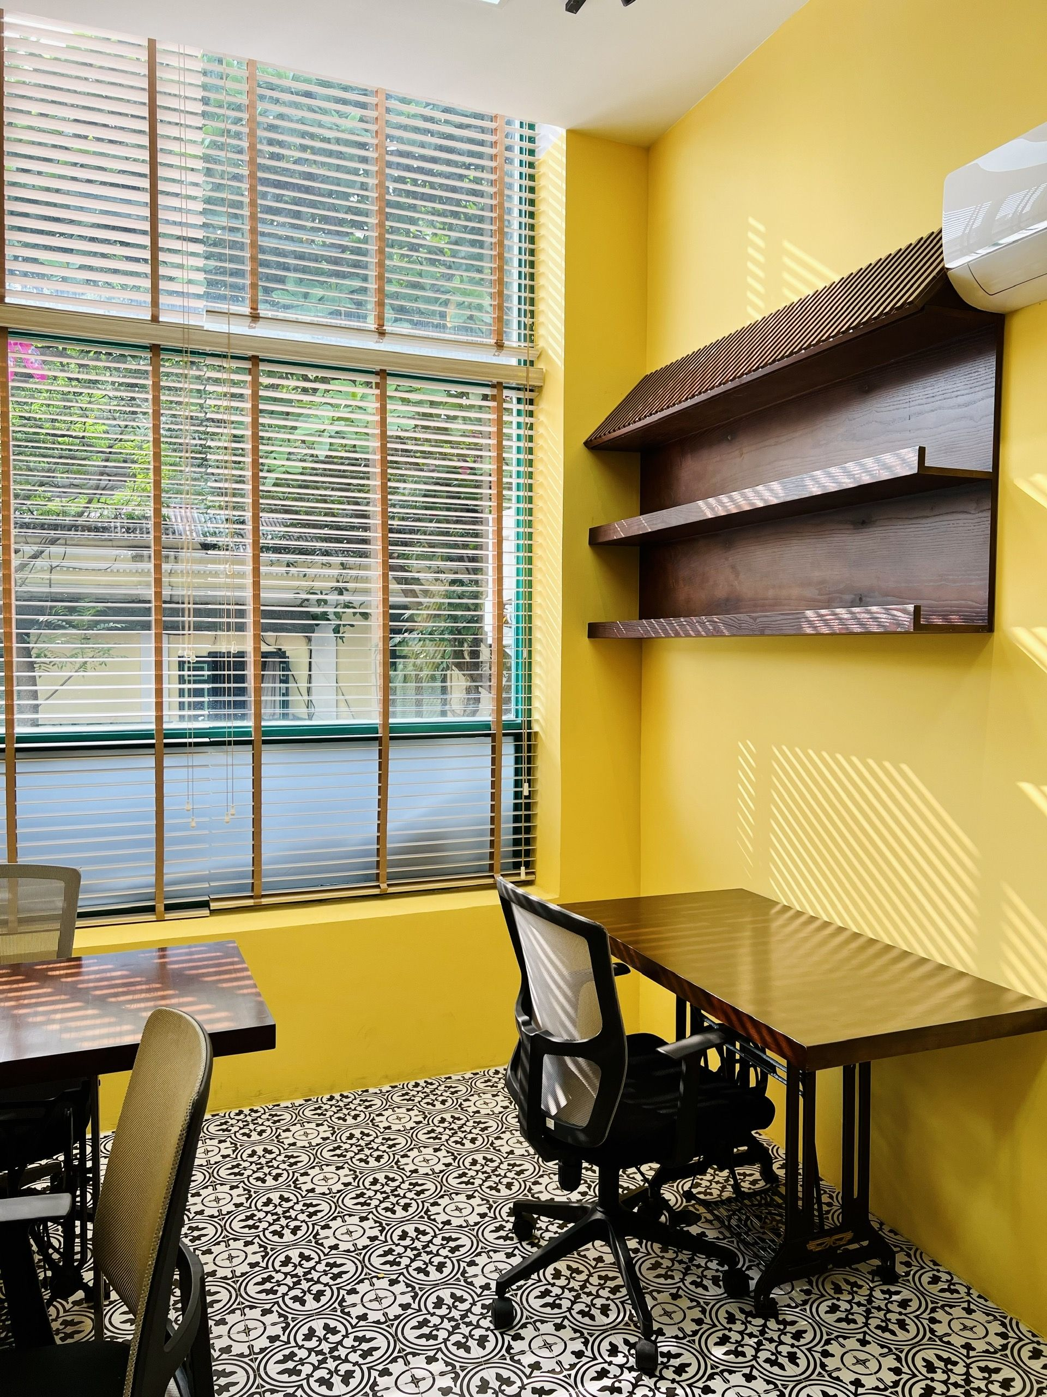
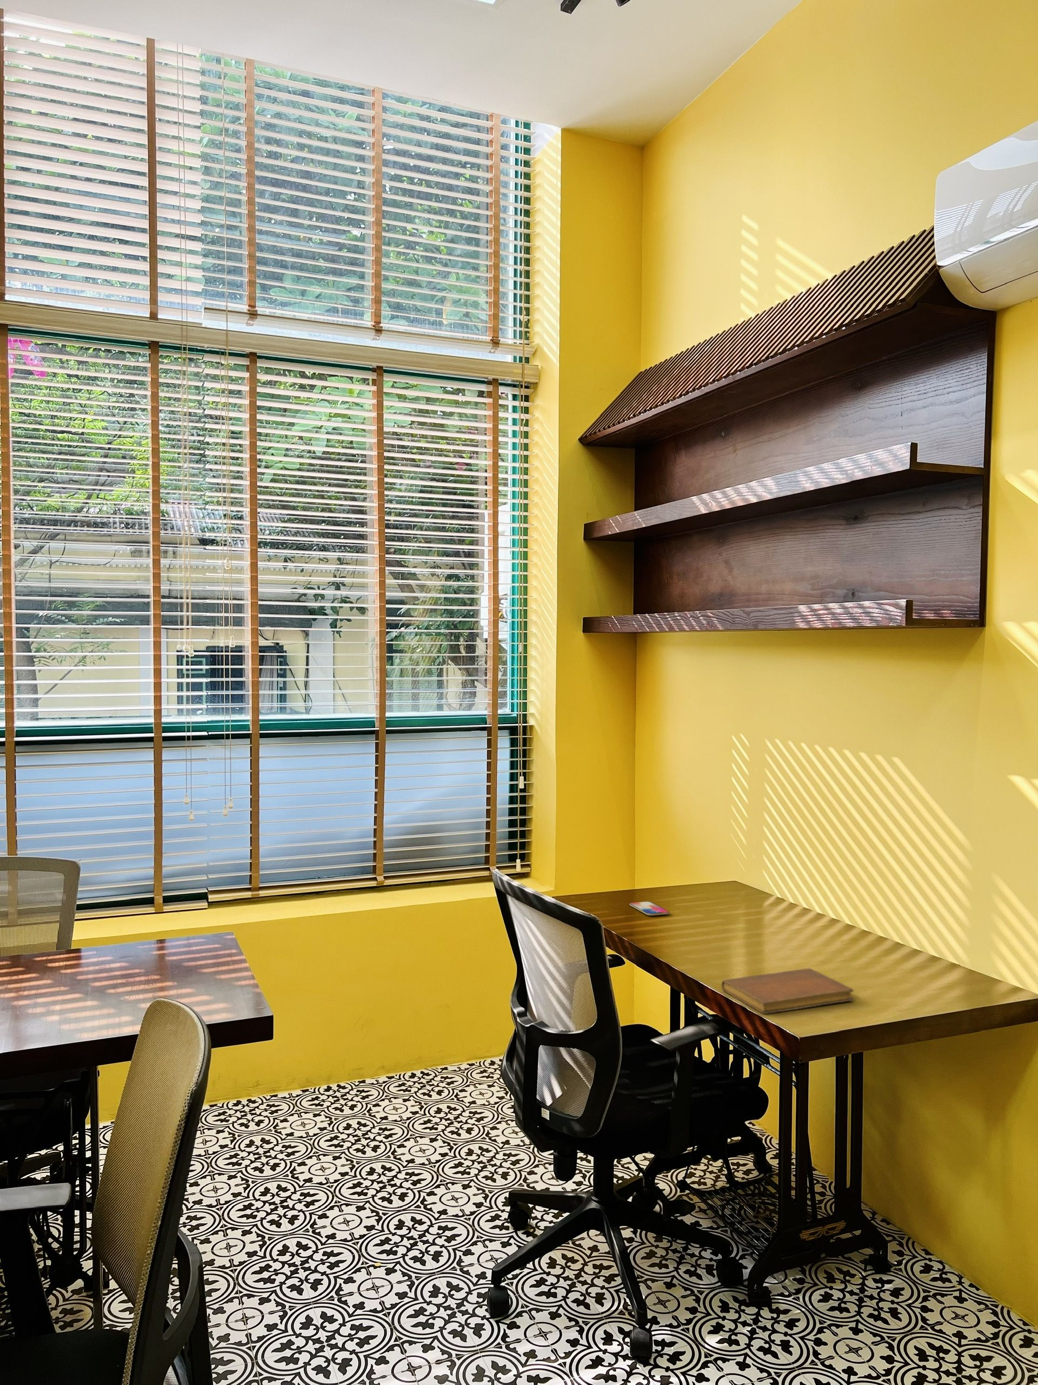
+ notebook [721,967,855,1014]
+ smartphone [629,901,669,916]
